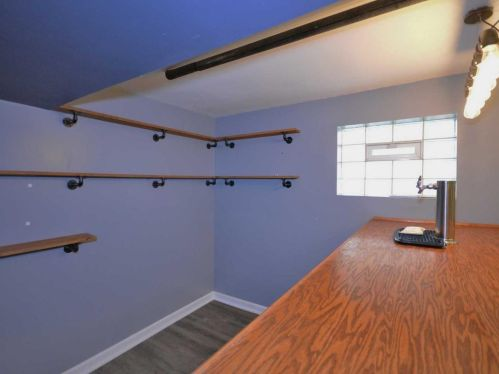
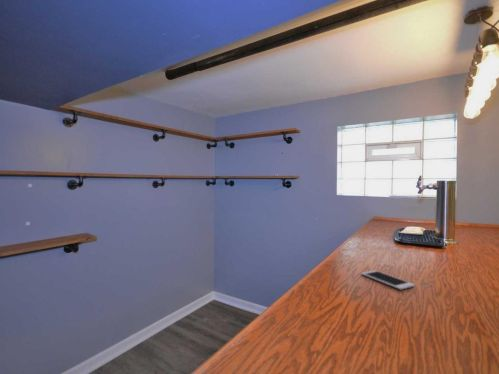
+ cell phone [360,269,416,291]
